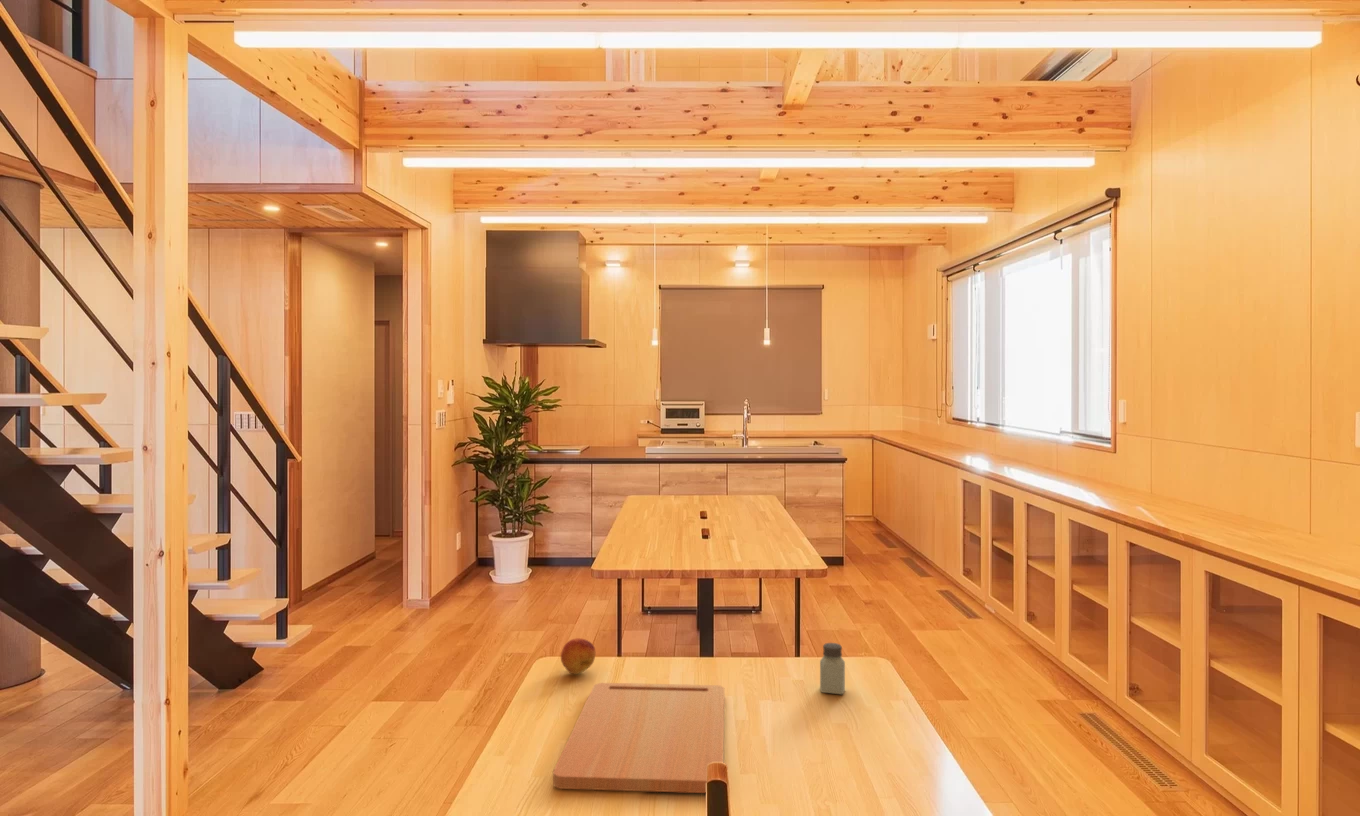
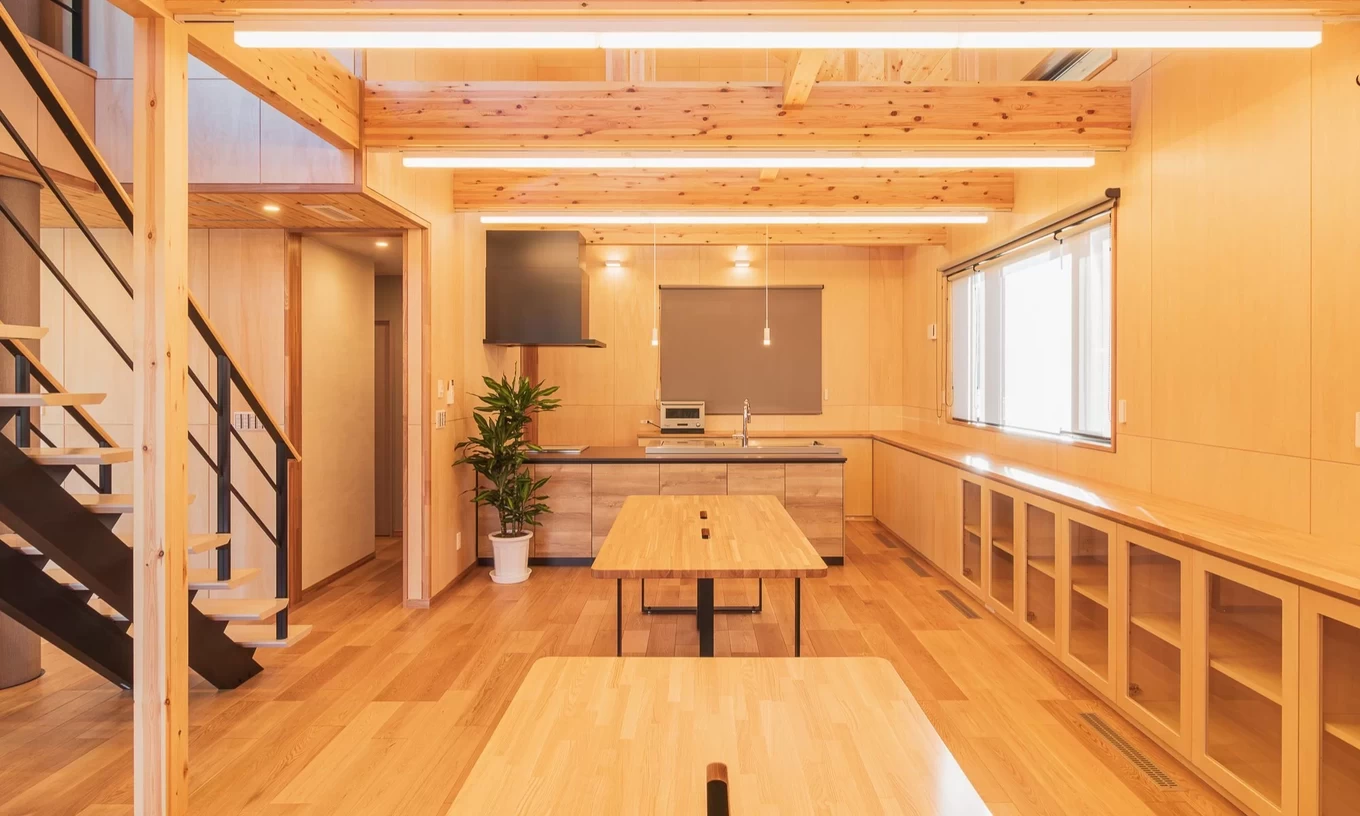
- cutting board [552,682,725,794]
- saltshaker [819,642,846,695]
- fruit [560,637,597,675]
